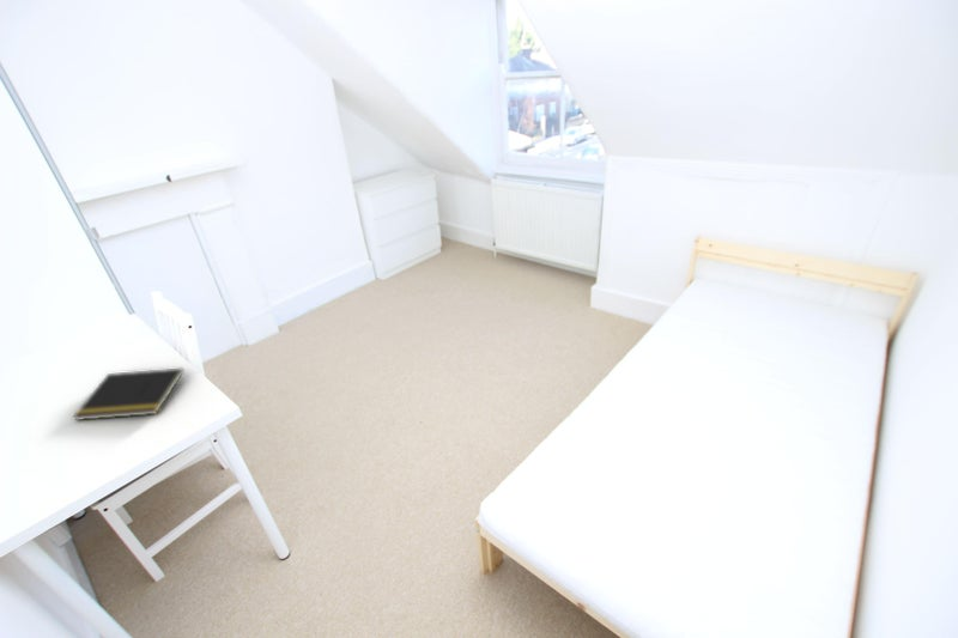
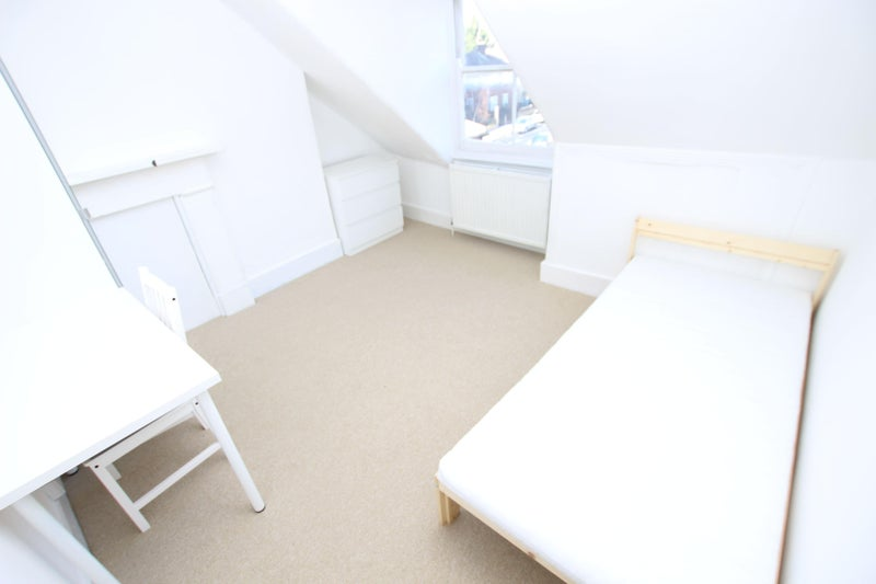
- notepad [71,367,186,421]
